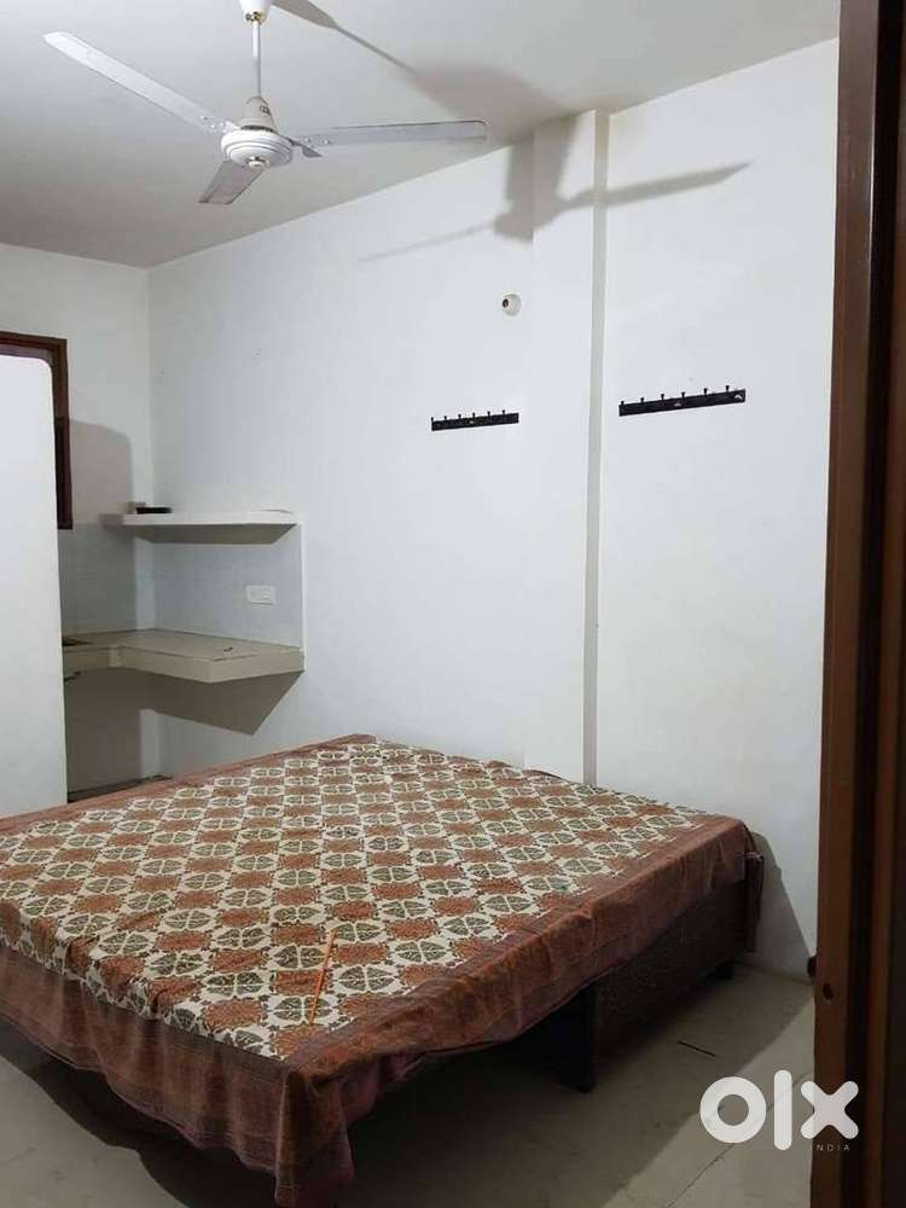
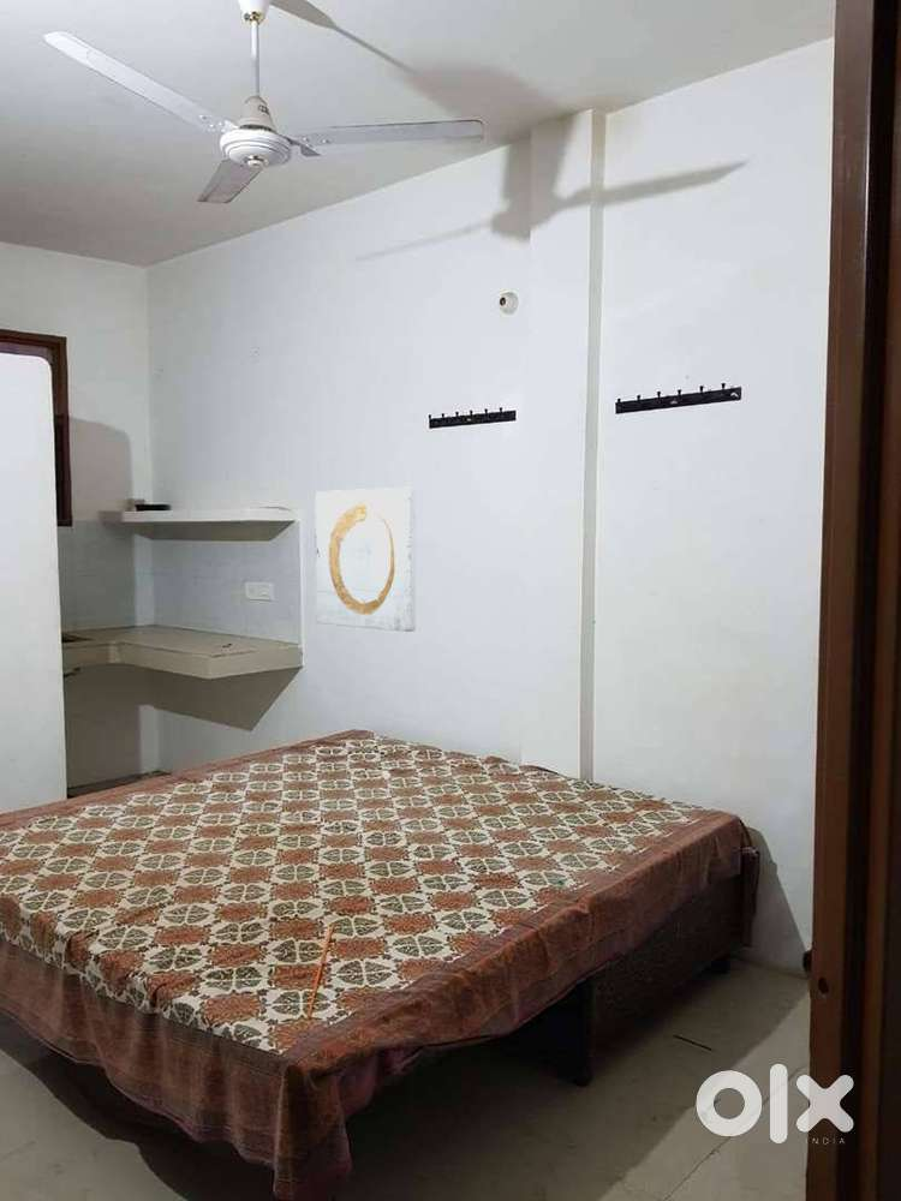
+ wall art [315,486,417,633]
